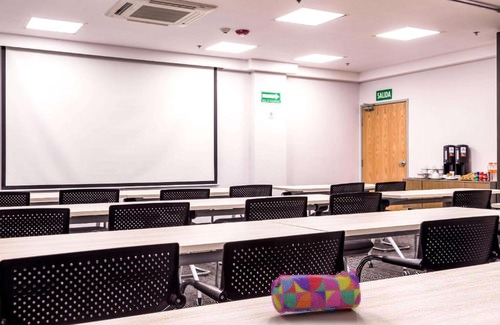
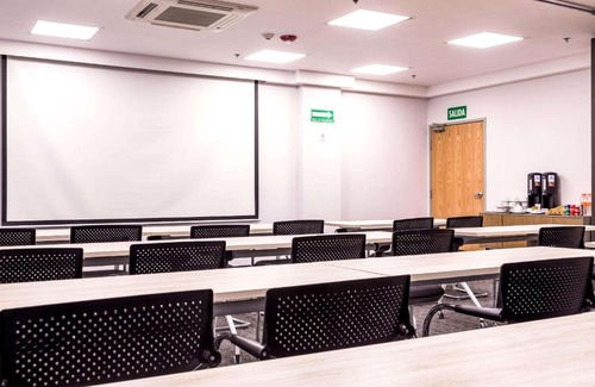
- pencil case [270,269,362,315]
